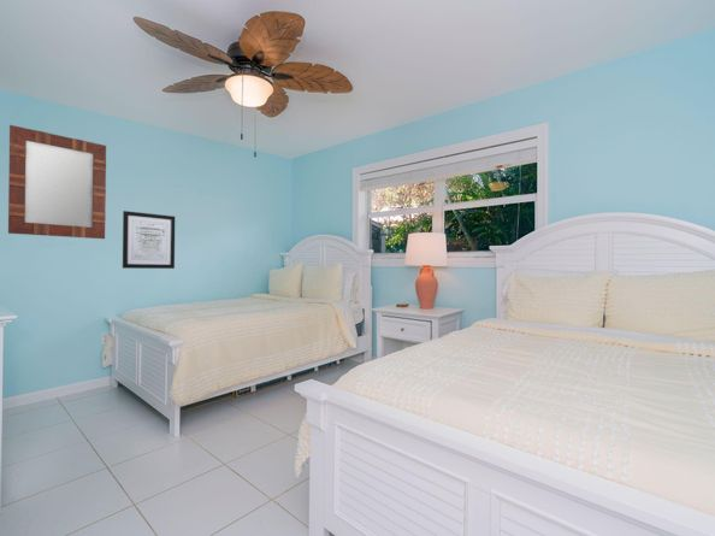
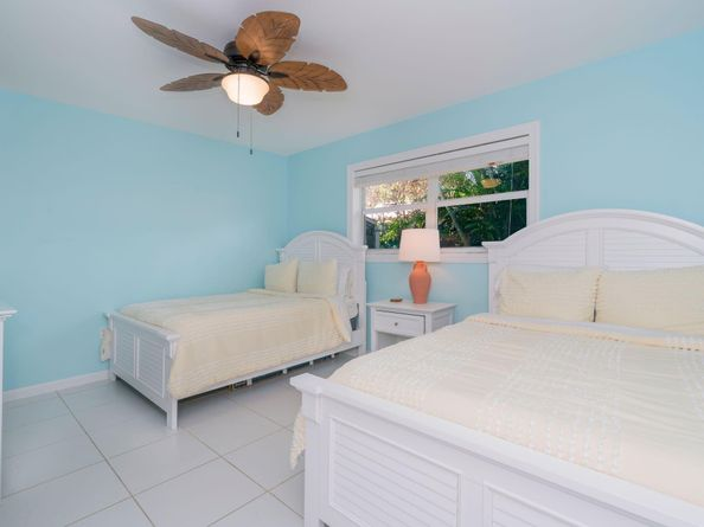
- wall art [122,210,176,270]
- home mirror [7,124,107,240]
